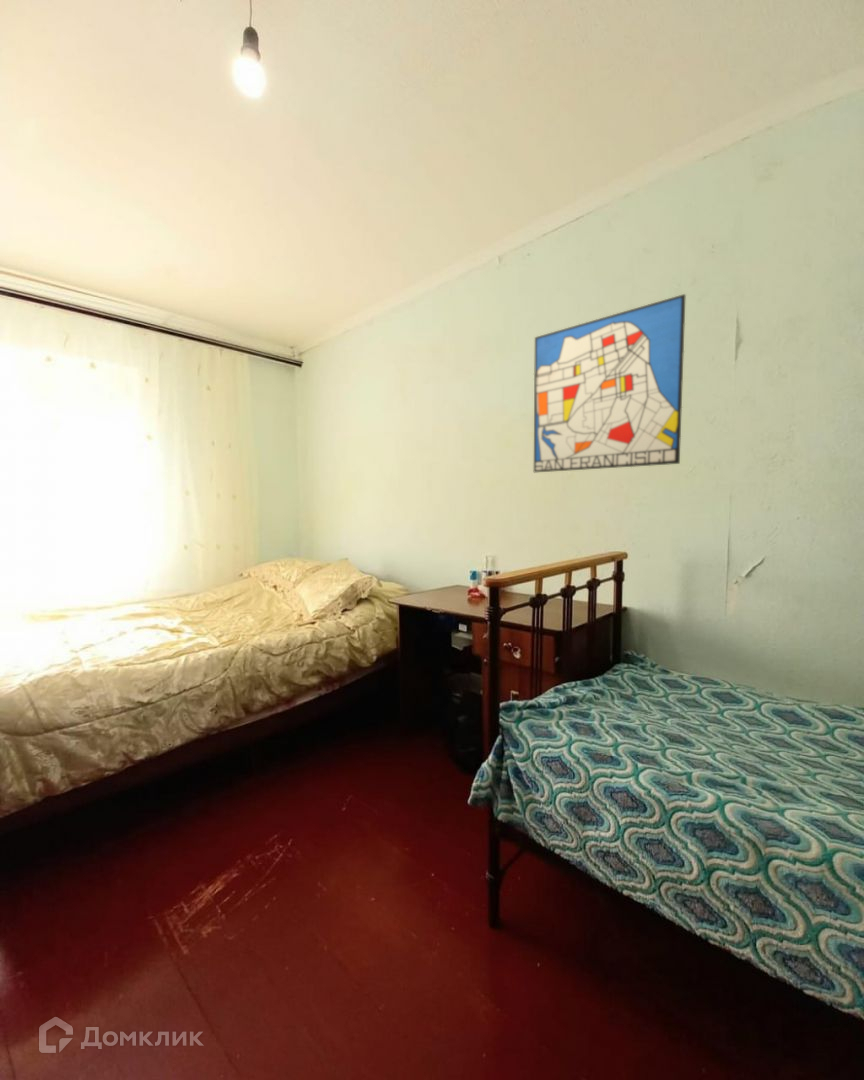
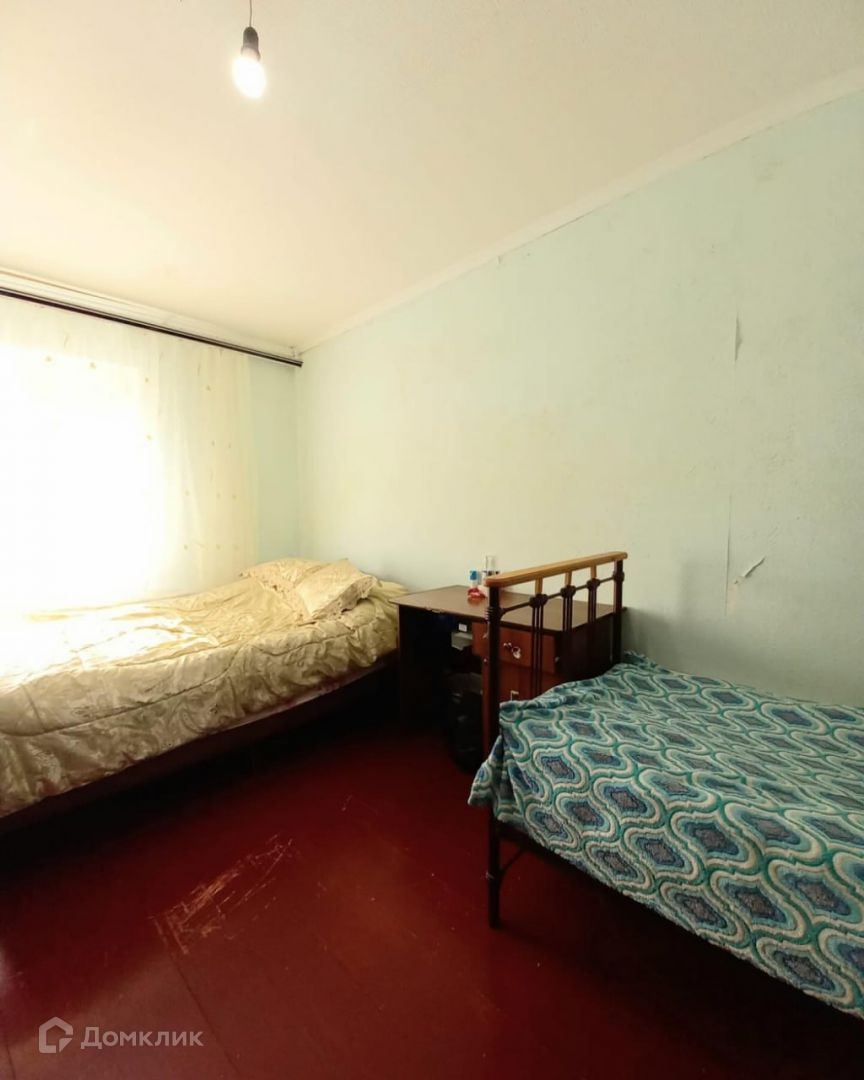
- wall art [533,293,687,473]
